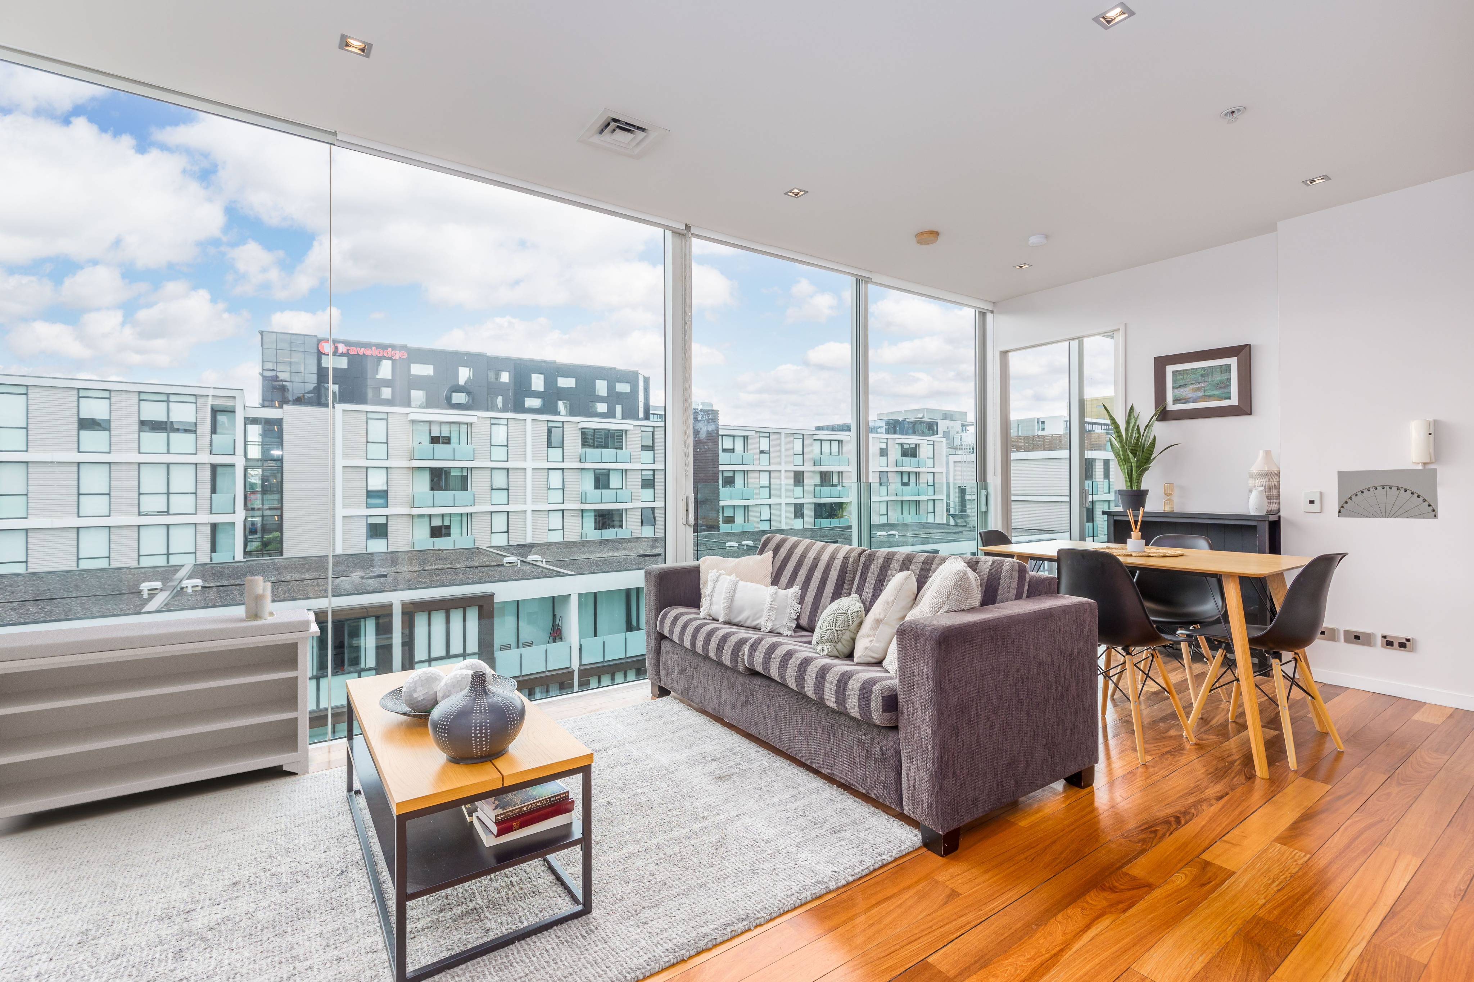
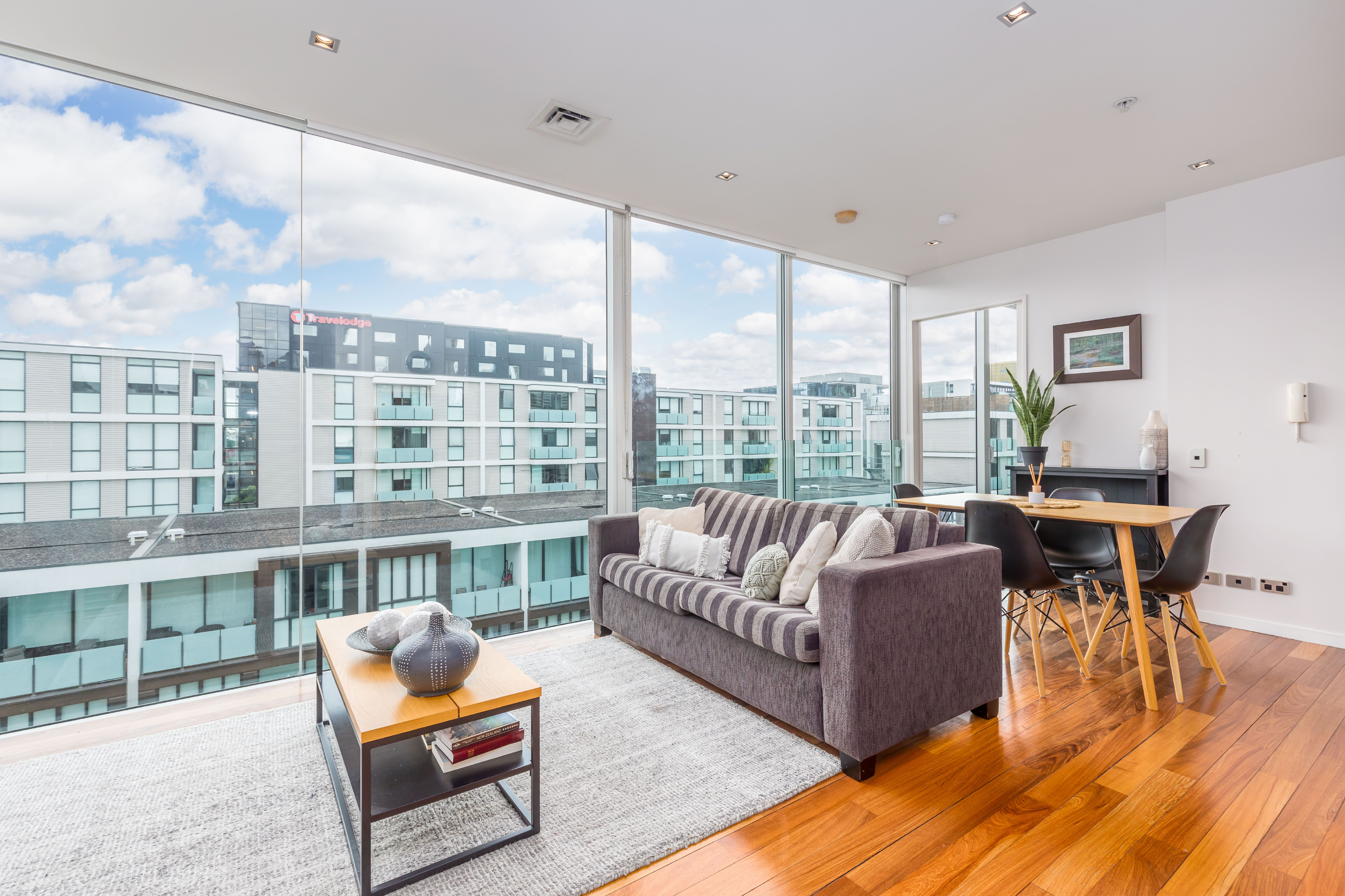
- candle [244,572,275,620]
- bench [0,608,320,820]
- wall art [1337,468,1438,519]
